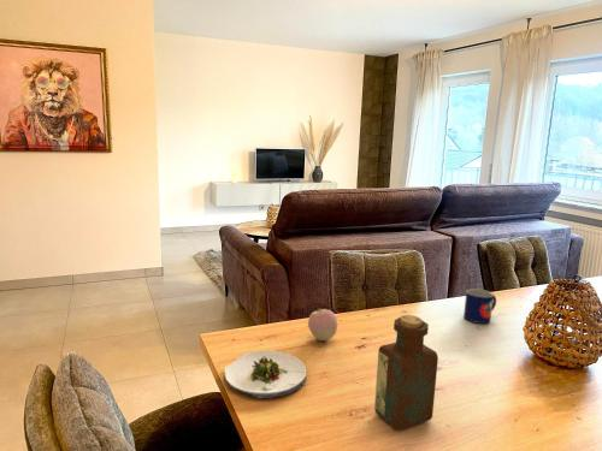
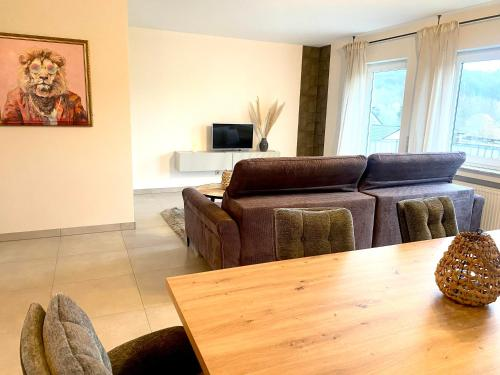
- bottle [373,314,439,432]
- mug [462,287,497,325]
- salad plate [223,350,308,399]
- apple [307,308,338,342]
